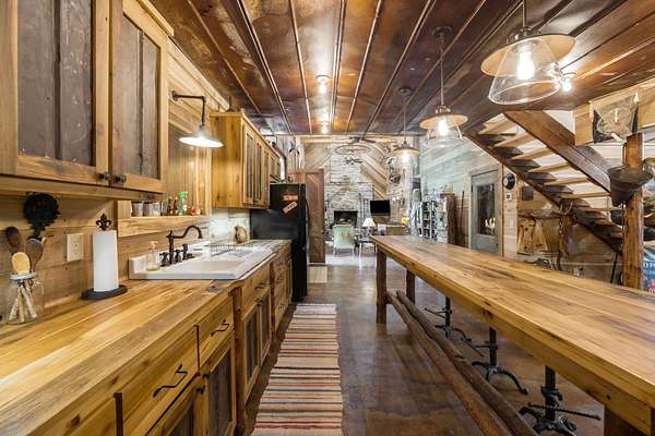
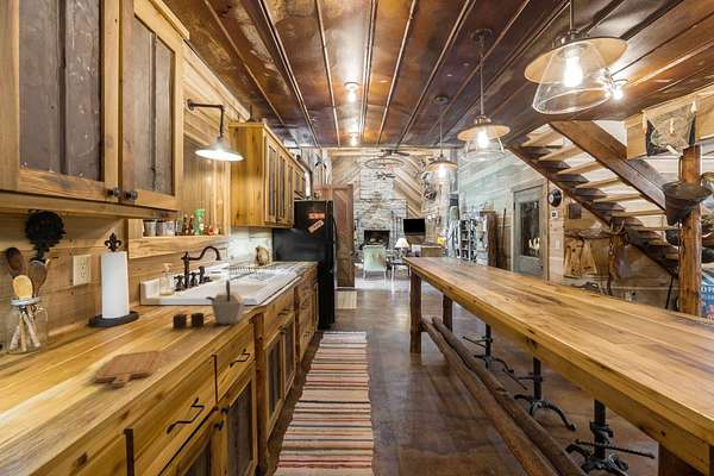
+ kettle [171,278,246,330]
+ chopping board [95,349,163,389]
